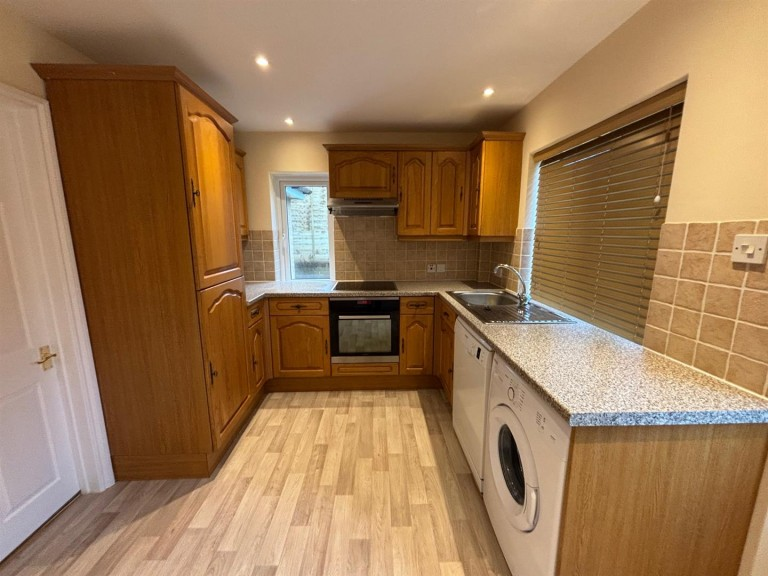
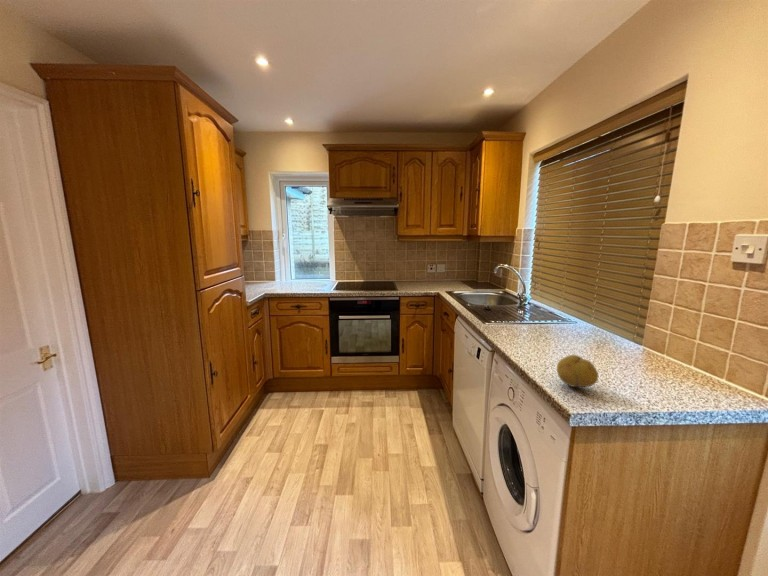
+ fruit [556,354,599,388]
